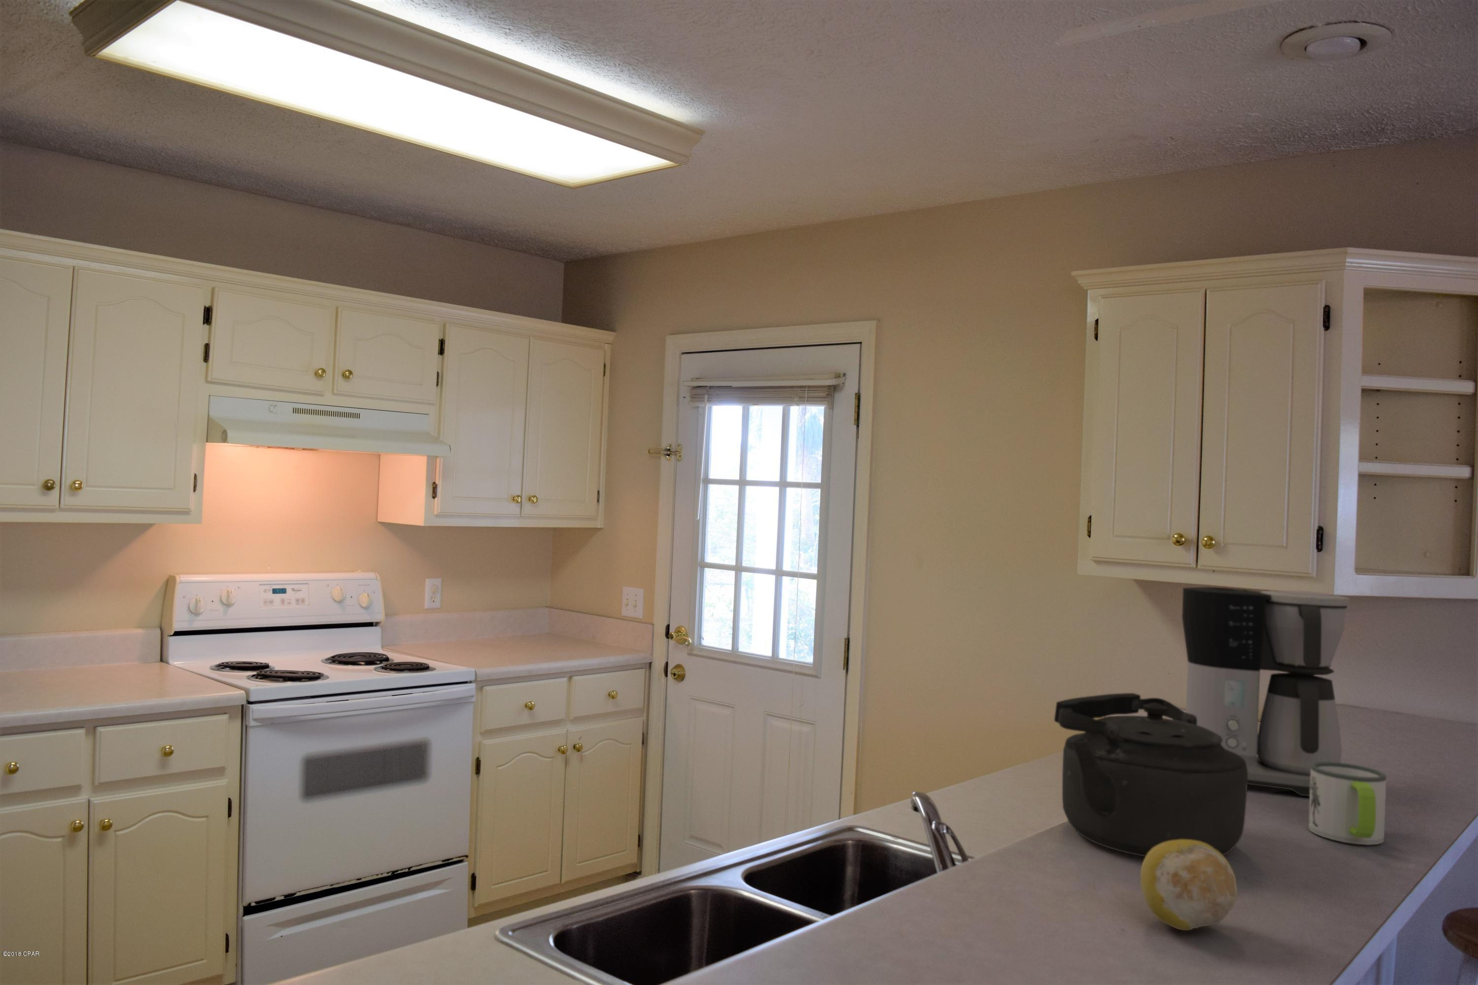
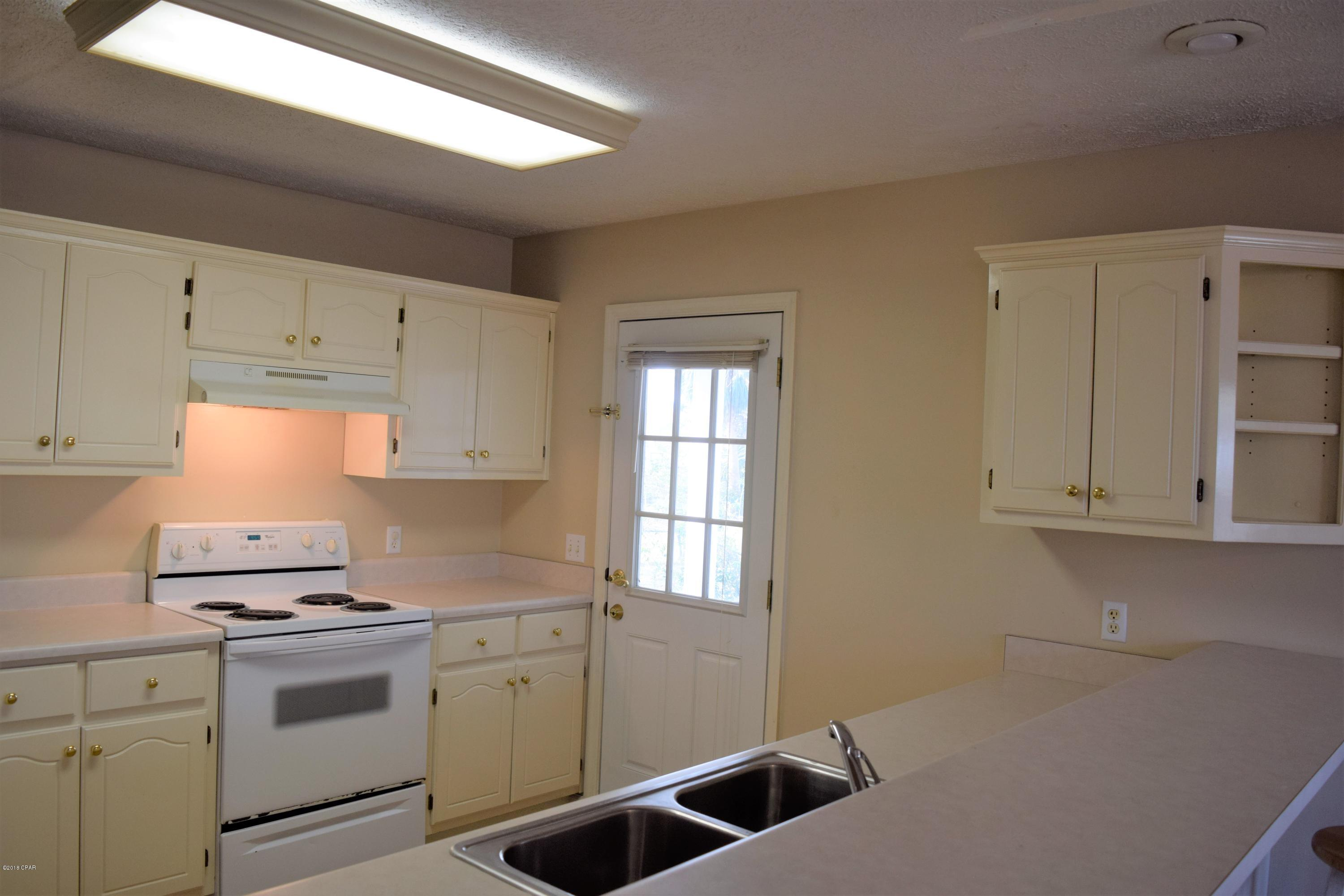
- fruit [1140,840,1237,931]
- mug [1308,762,1387,845]
- coffee maker [1181,587,1350,797]
- kettle [1054,693,1248,857]
